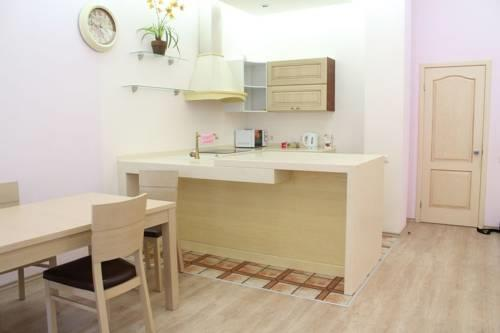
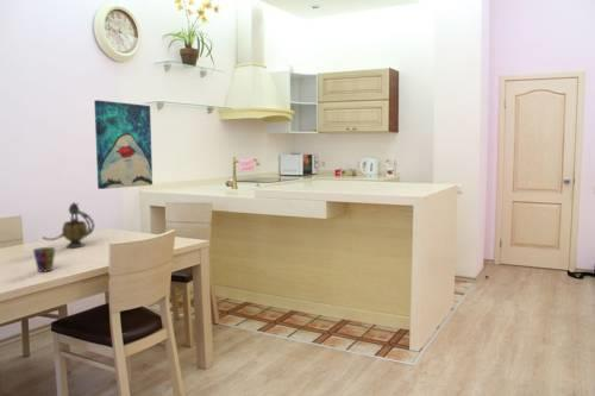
+ teapot [40,201,95,249]
+ cup [32,246,56,274]
+ wall art [93,99,154,190]
